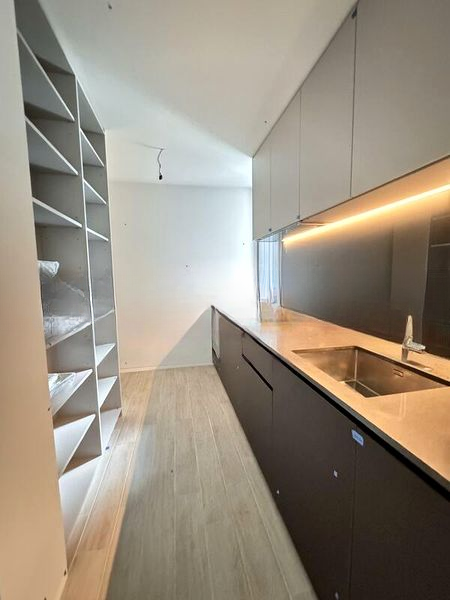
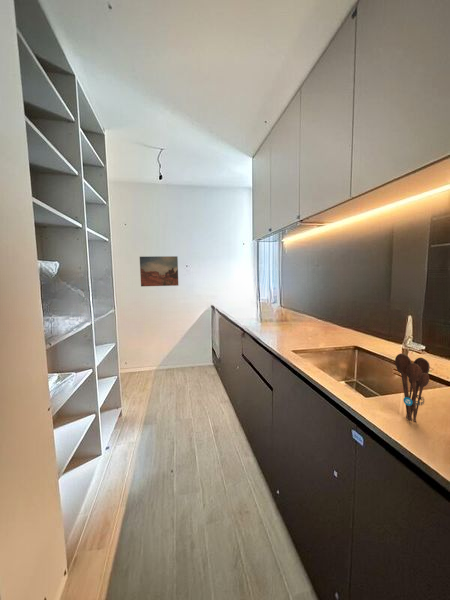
+ utensil holder [394,353,431,423]
+ wall art [139,255,179,287]
